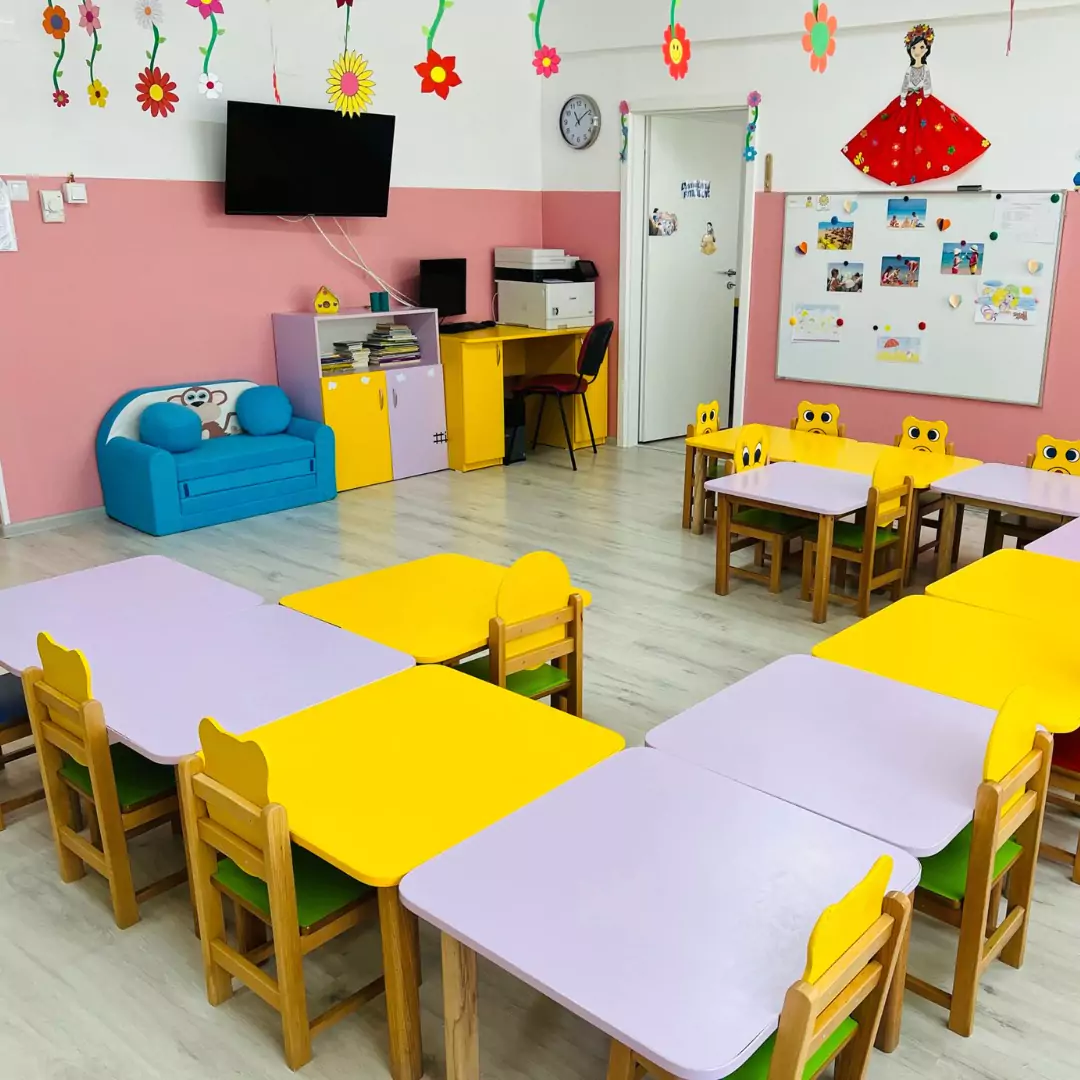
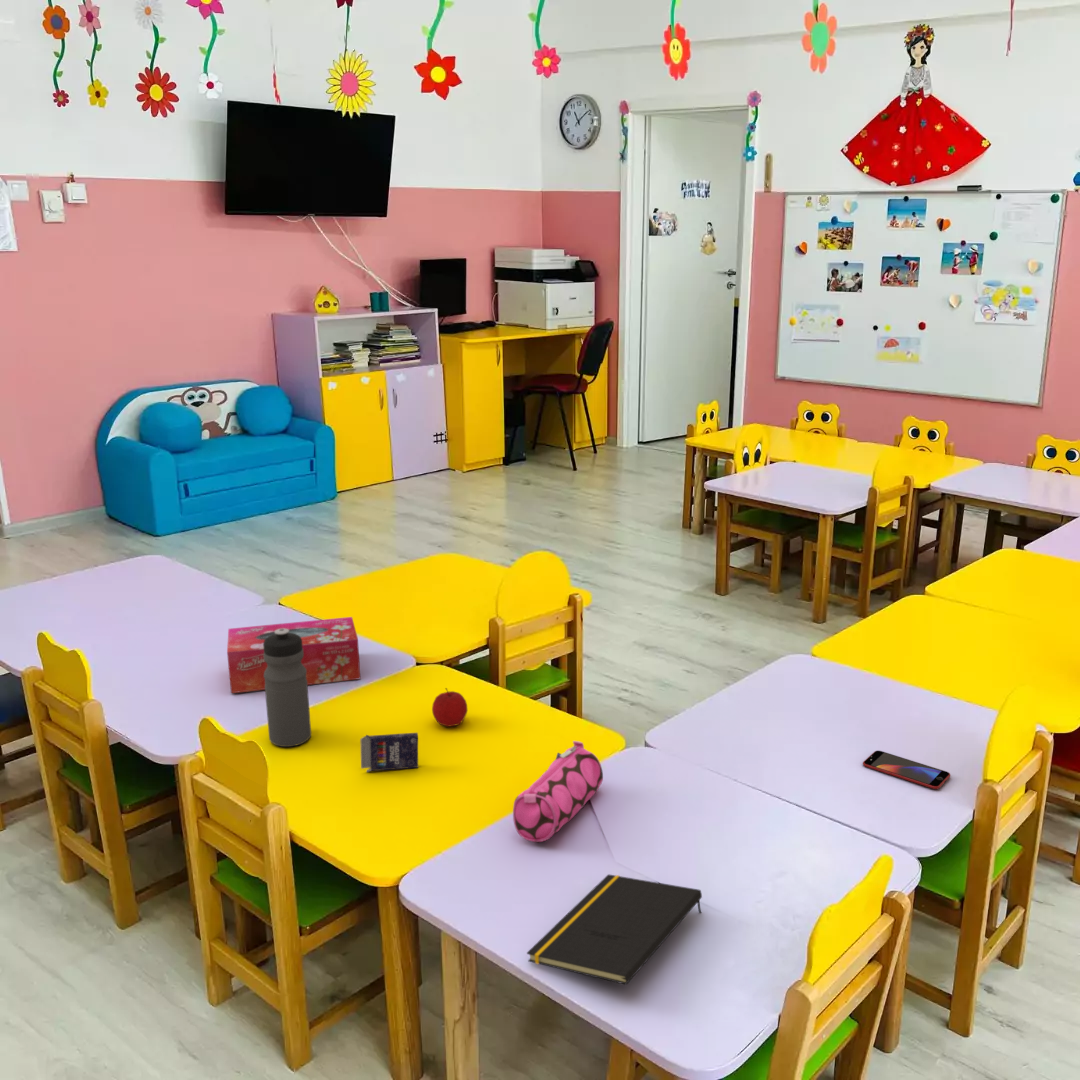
+ notepad [526,873,703,986]
+ water bottle [263,629,312,748]
+ smartphone [862,750,951,790]
+ apple [431,687,468,728]
+ tissue box [226,616,361,694]
+ crayon box [359,732,419,773]
+ pencil case [512,740,604,843]
